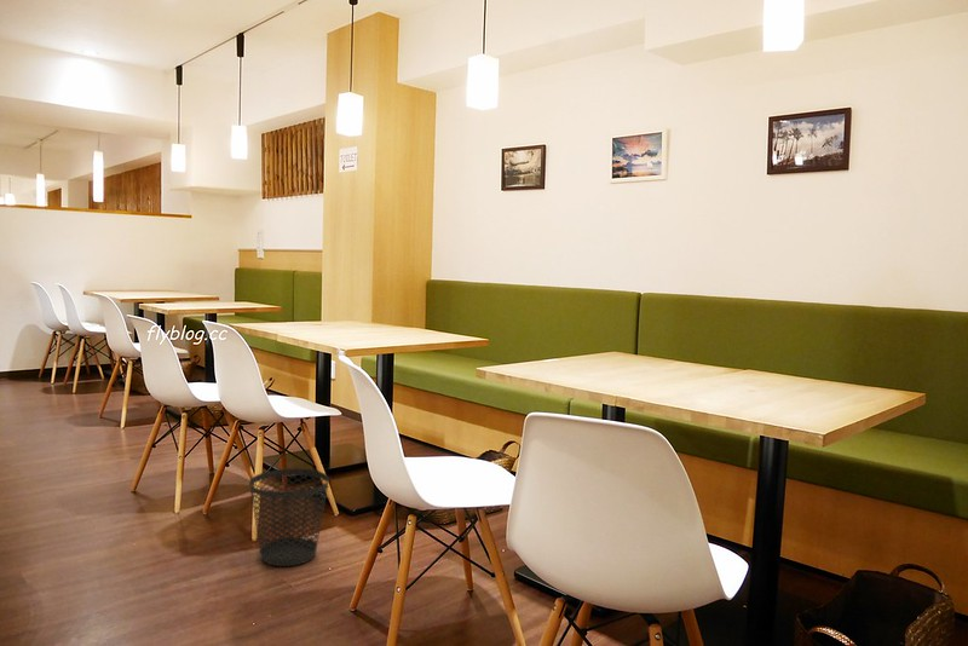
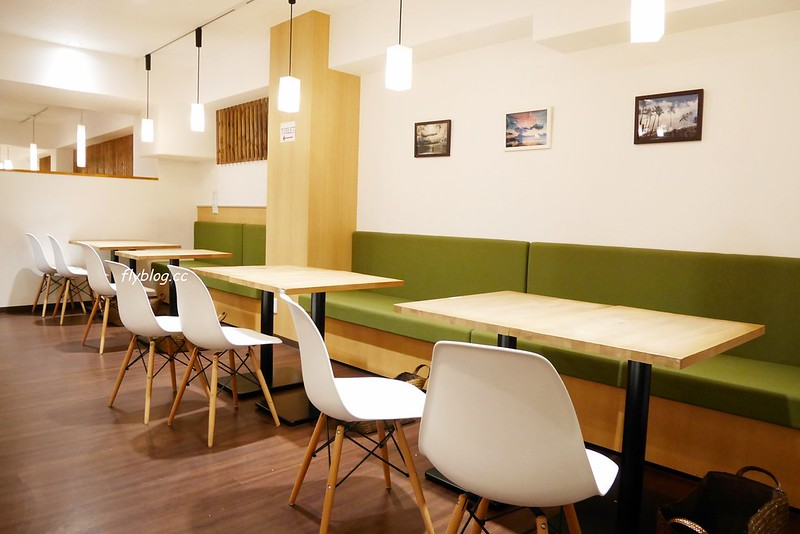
- wastebasket [248,467,330,567]
